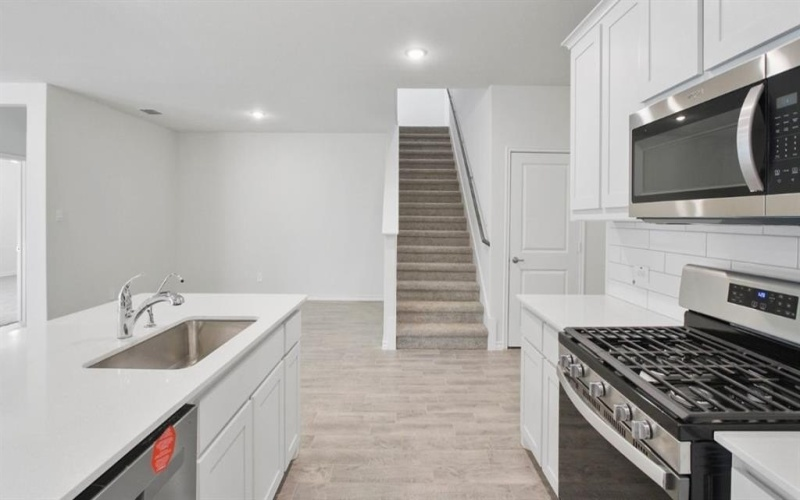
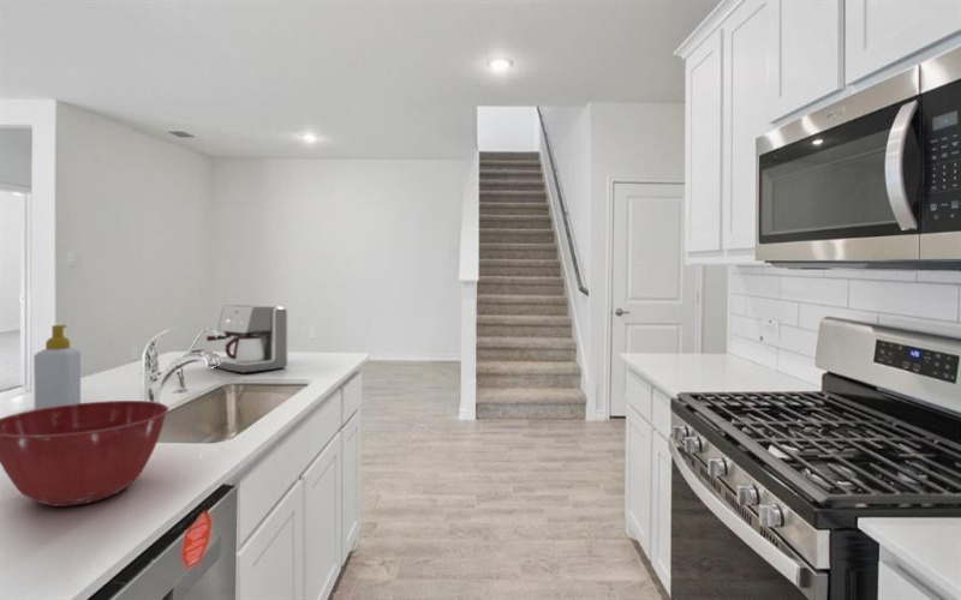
+ soap bottle [32,324,82,410]
+ mixing bowl [0,400,169,508]
+ coffee maker [205,304,290,374]
